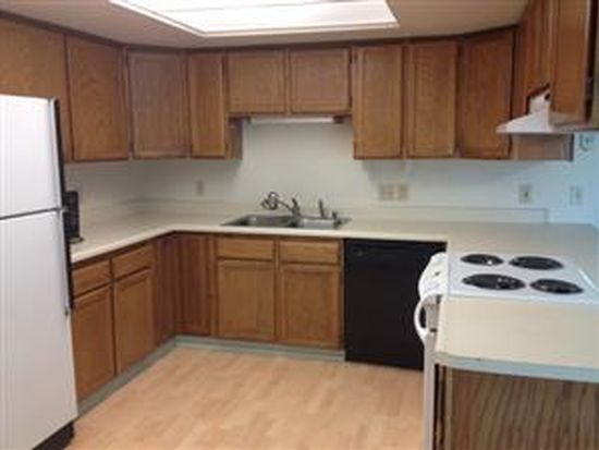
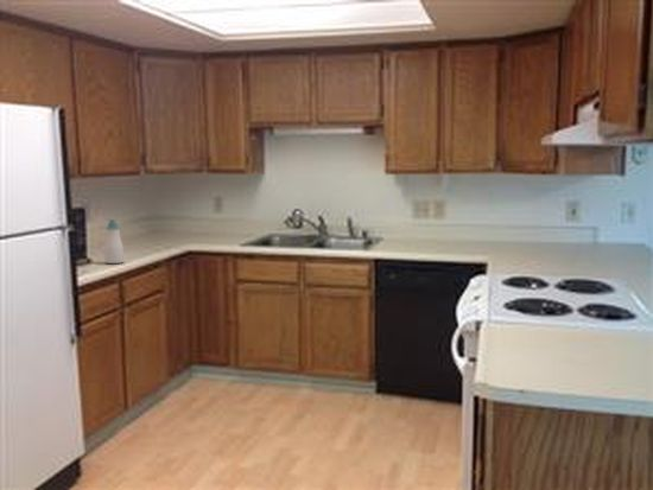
+ soap bottle [103,218,125,265]
